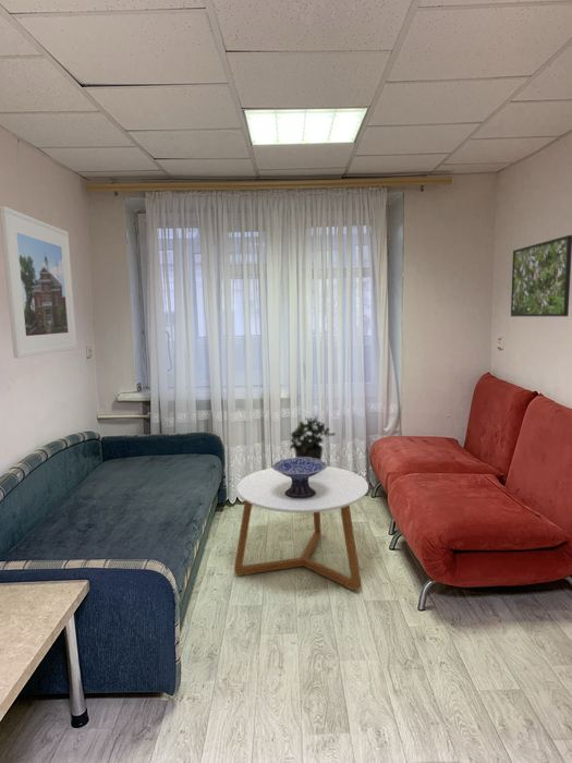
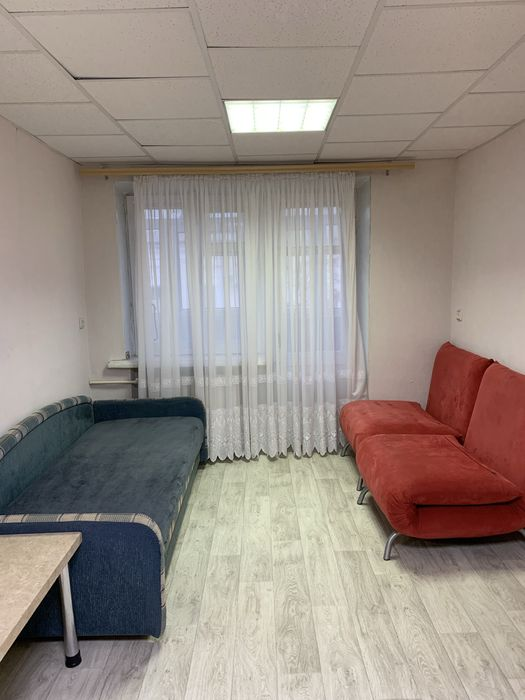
- potted plant [289,415,337,461]
- coffee table [233,465,369,592]
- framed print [0,205,78,359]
- decorative bowl [271,457,328,499]
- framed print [510,234,572,317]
